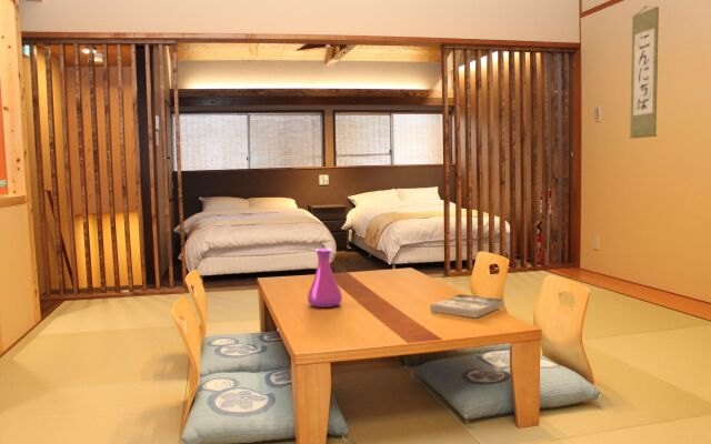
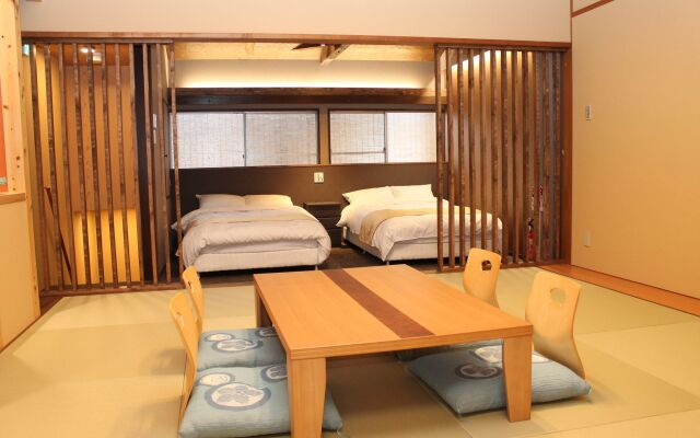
- book [429,293,504,319]
- wall scroll [629,4,660,140]
- vase [307,248,343,309]
